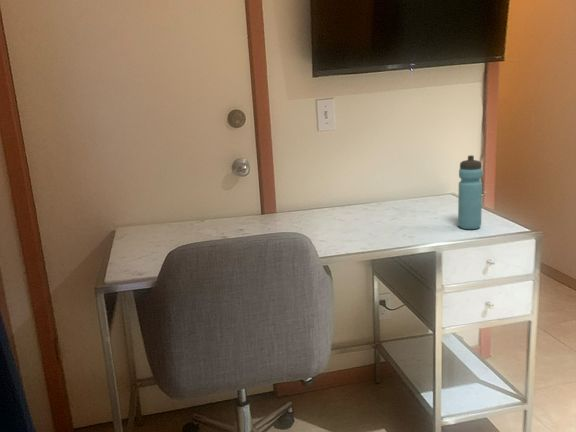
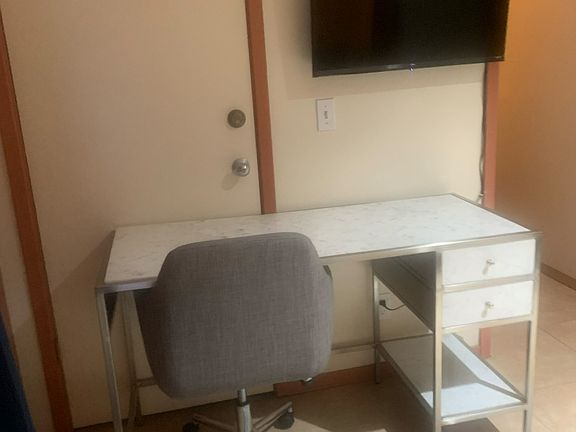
- water bottle [457,154,483,230]
